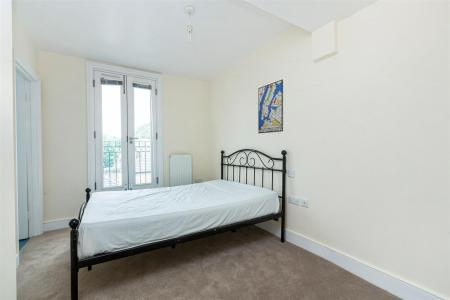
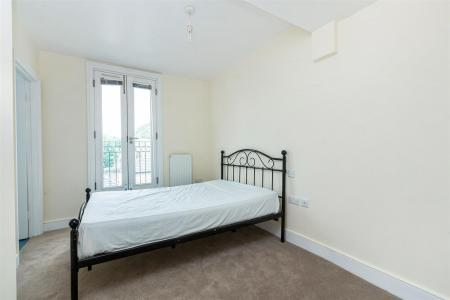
- wall art [257,78,284,134]
